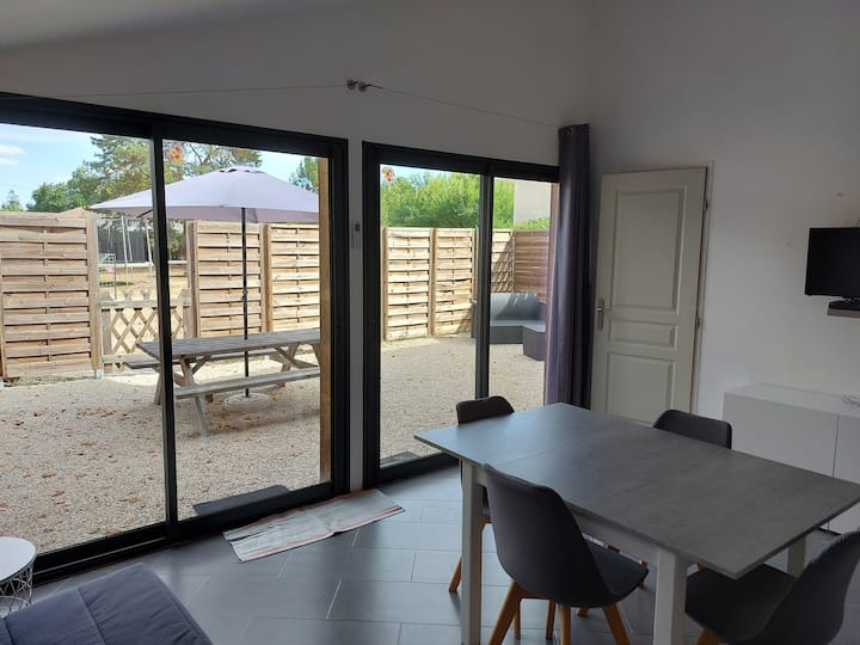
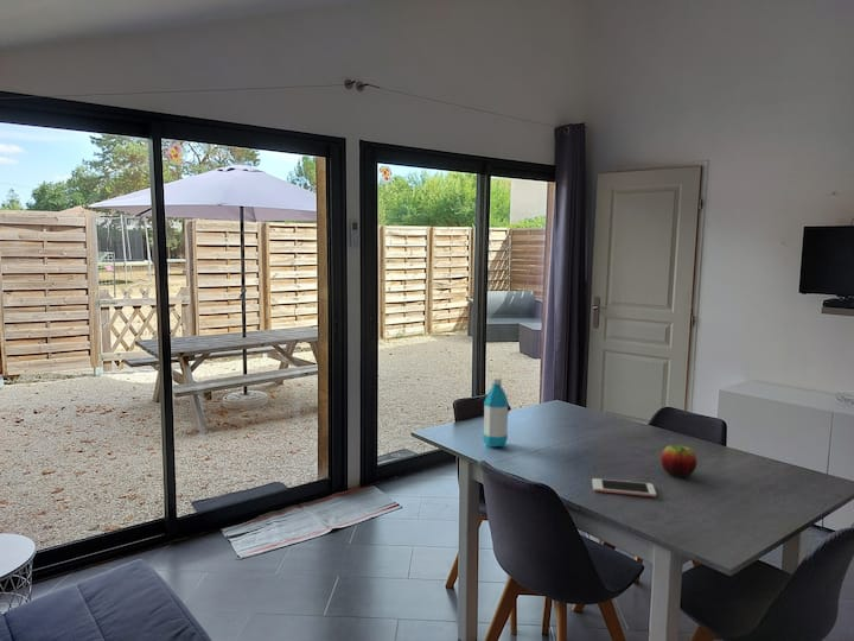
+ fruit [659,443,697,478]
+ water bottle [482,376,510,449]
+ cell phone [591,477,657,499]
